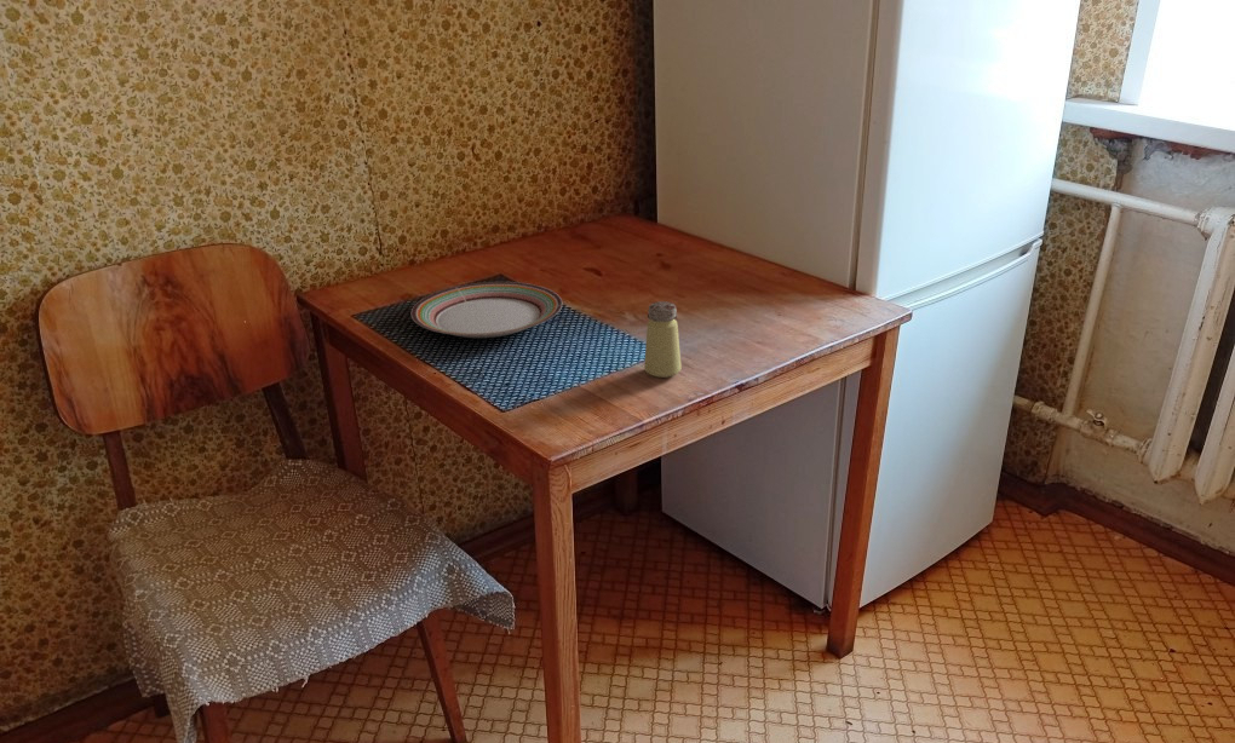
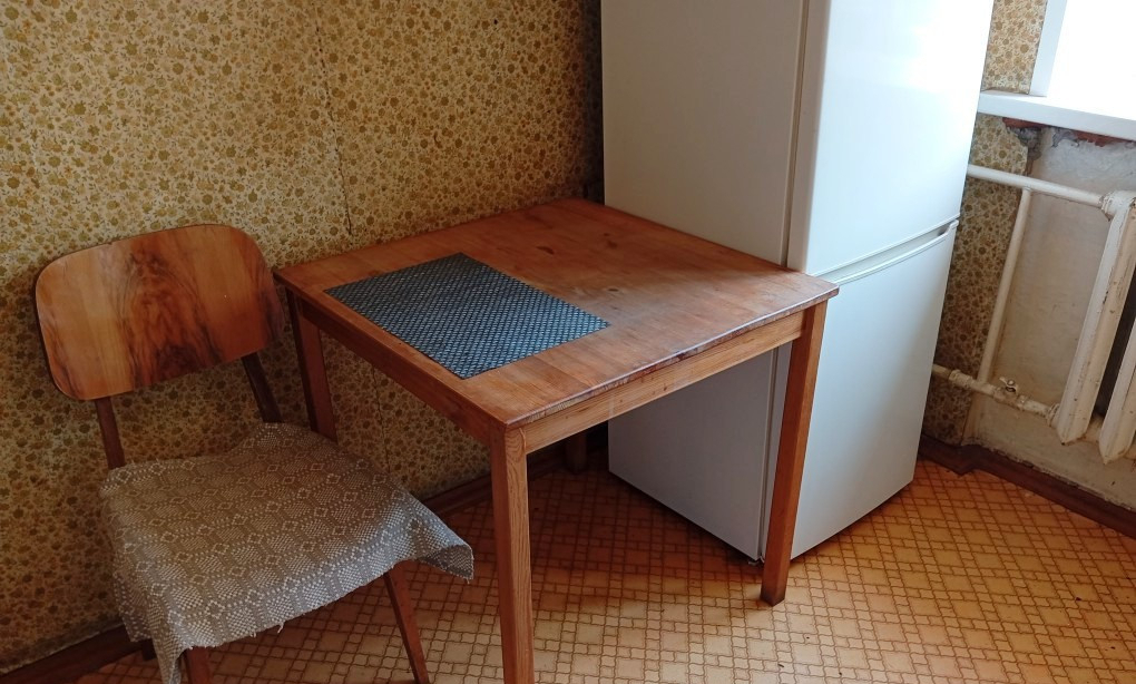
- plate [410,281,563,339]
- saltshaker [643,300,683,379]
